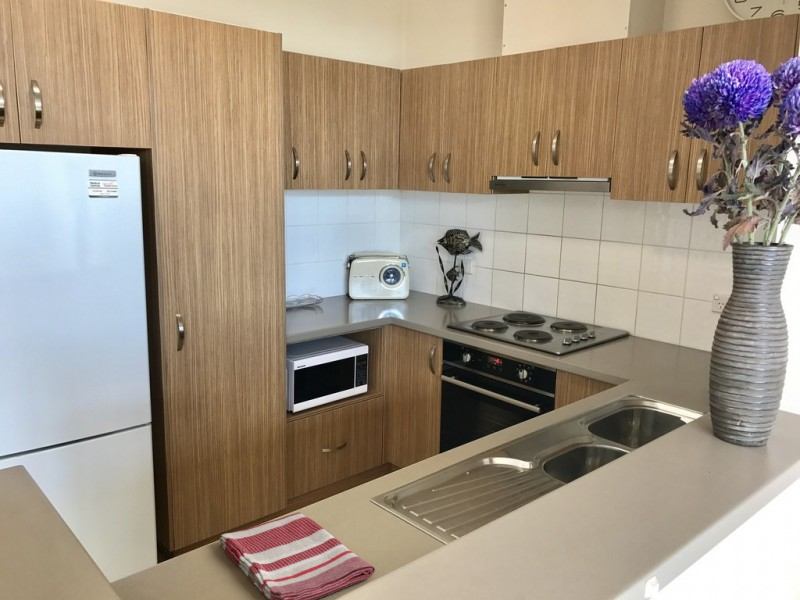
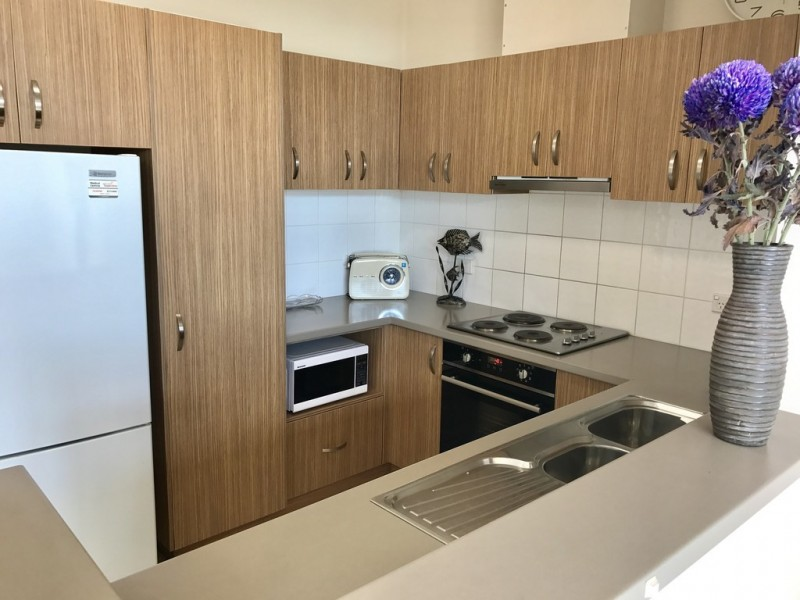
- dish towel [218,511,376,600]
